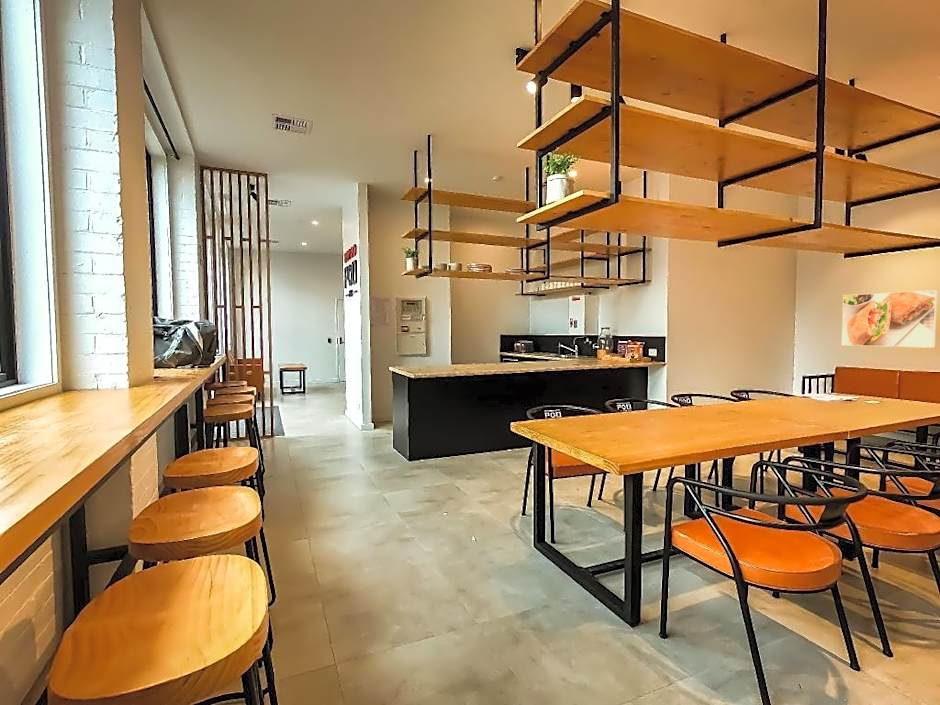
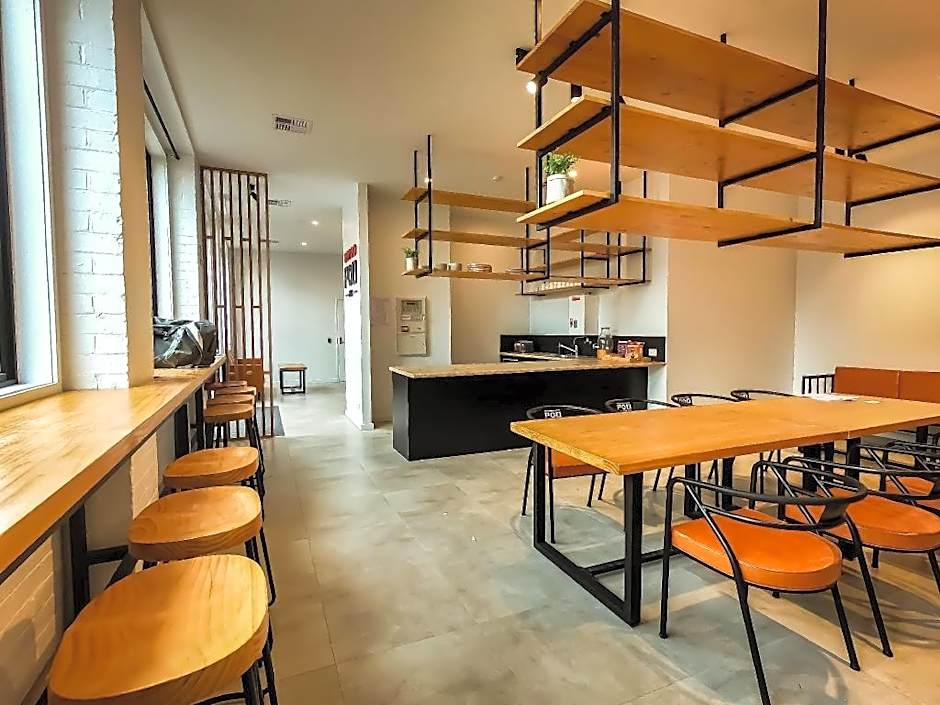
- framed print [841,289,938,349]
